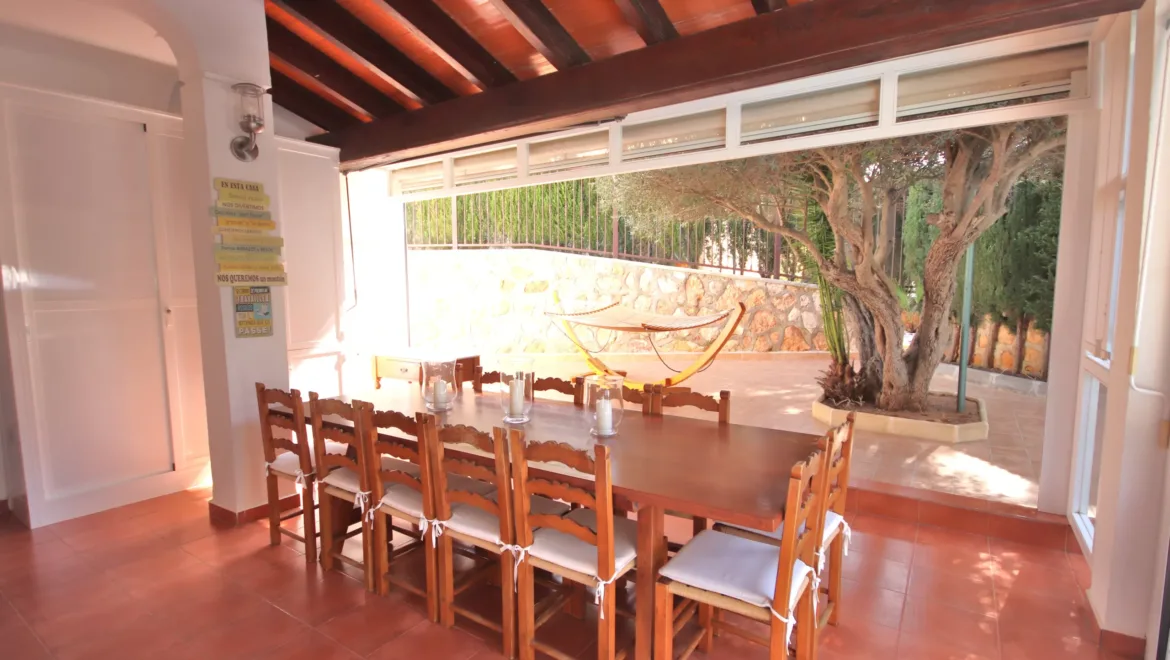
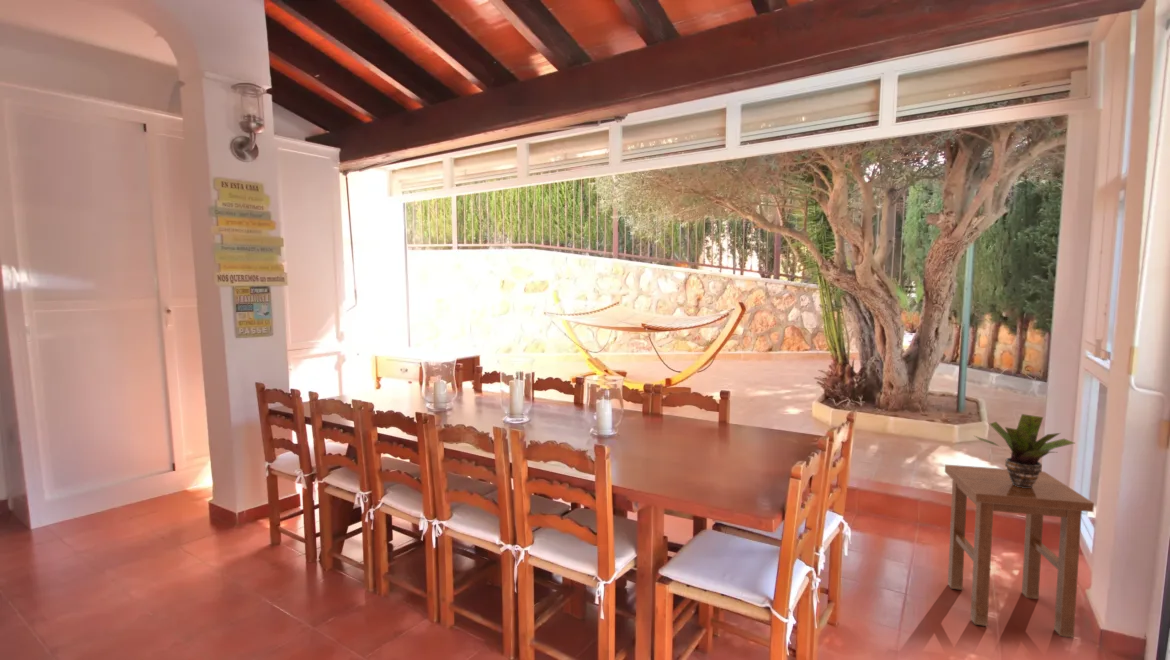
+ stool [944,464,1095,639]
+ potted plant [974,413,1075,488]
